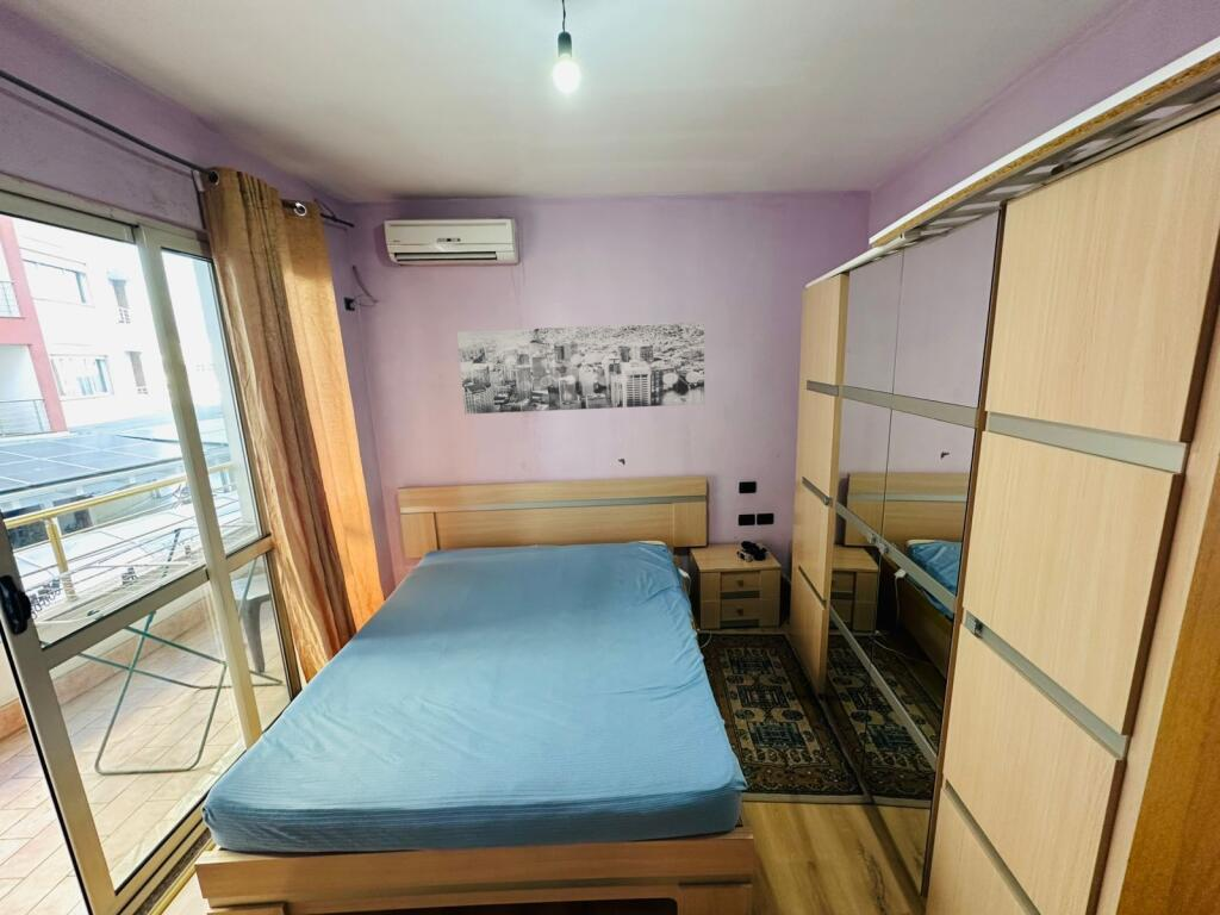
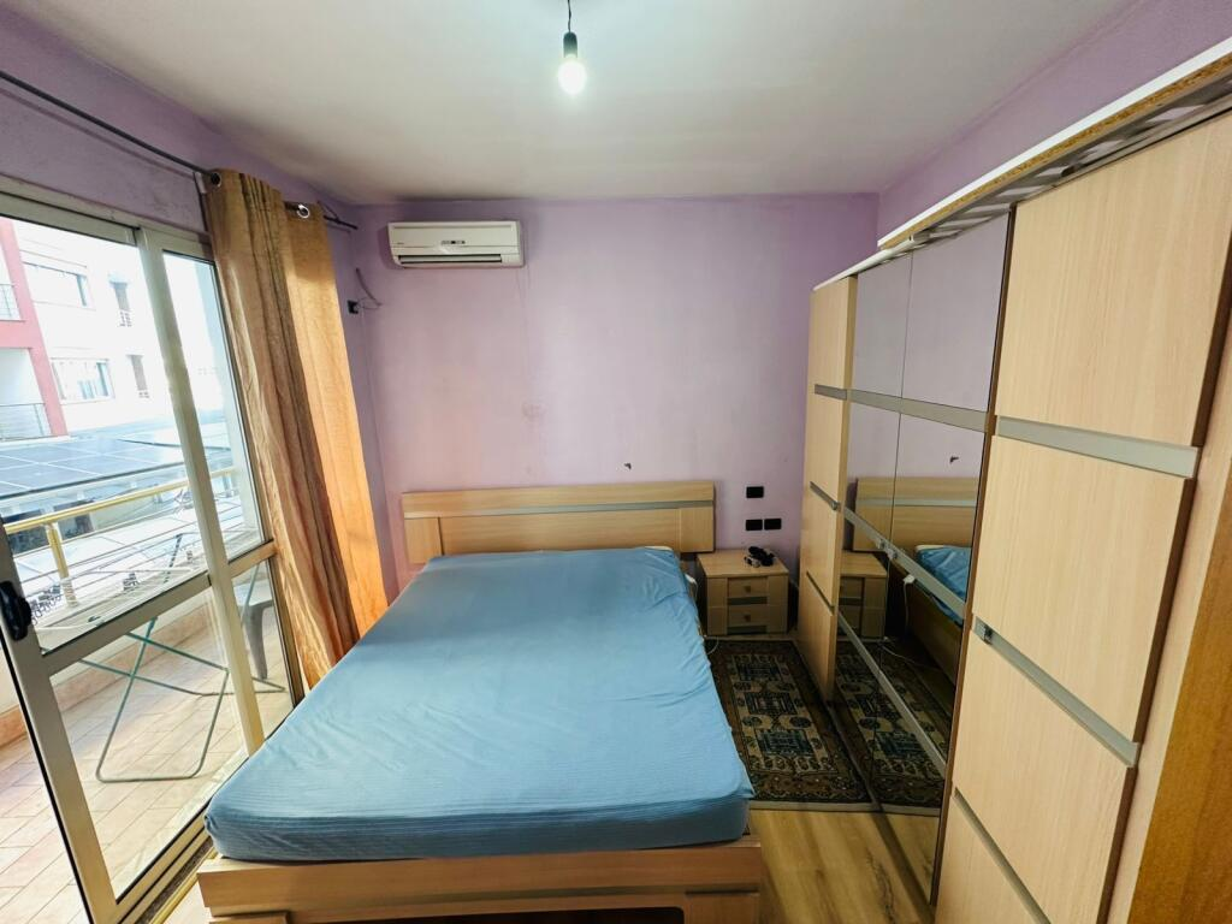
- wall art [456,320,705,416]
